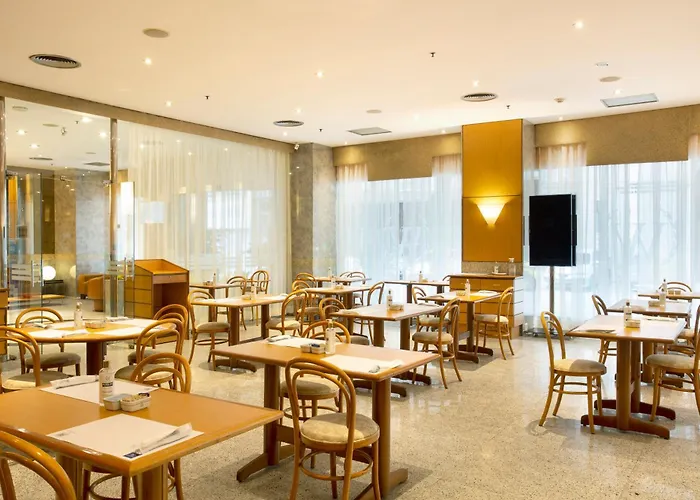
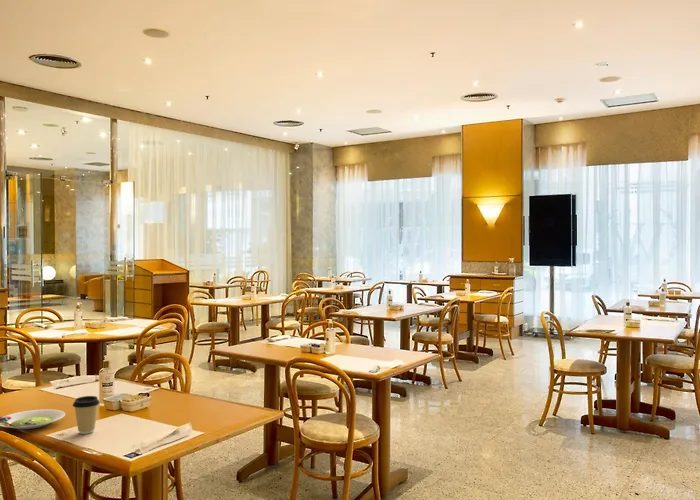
+ coffee cup [72,395,101,435]
+ salad plate [0,408,66,430]
